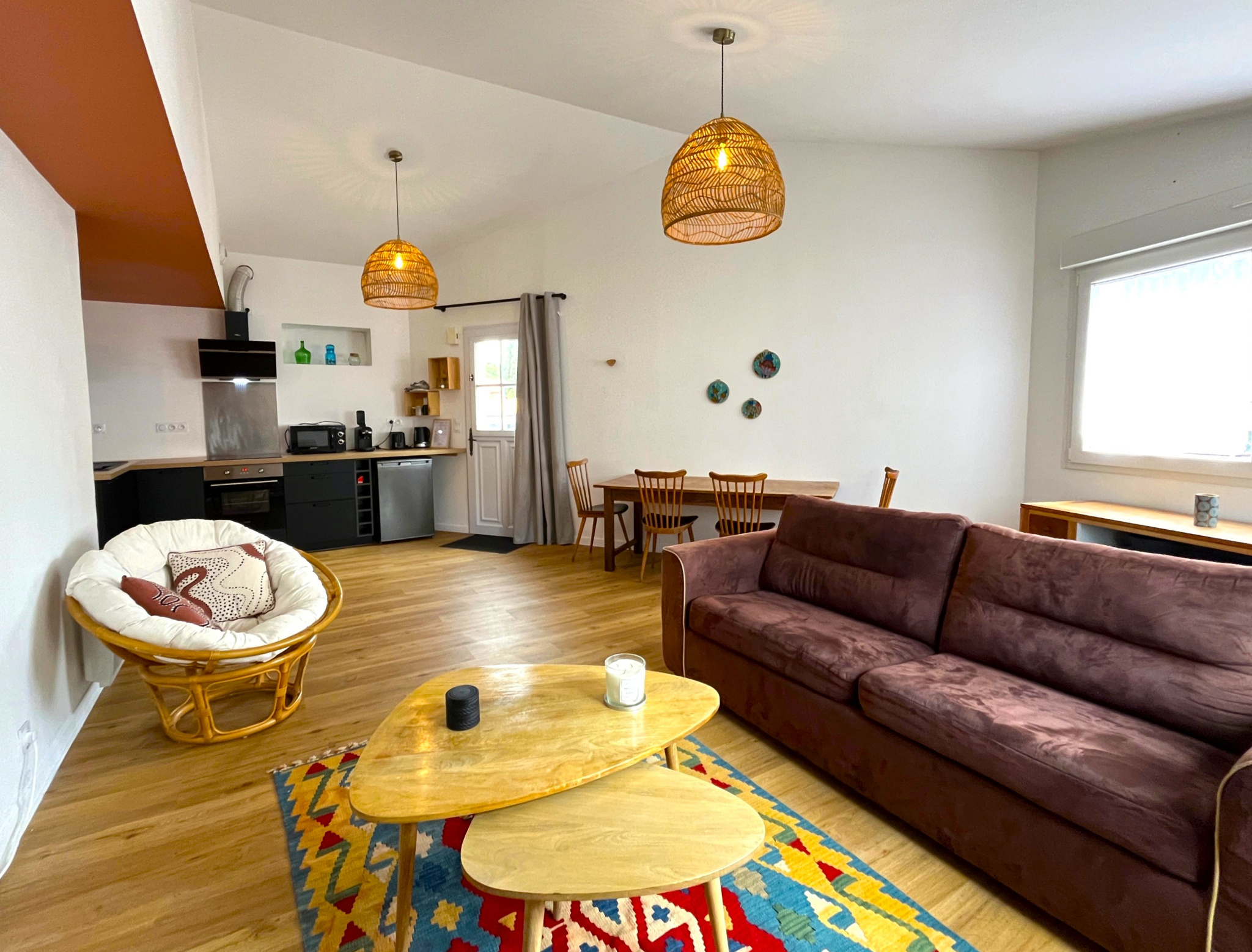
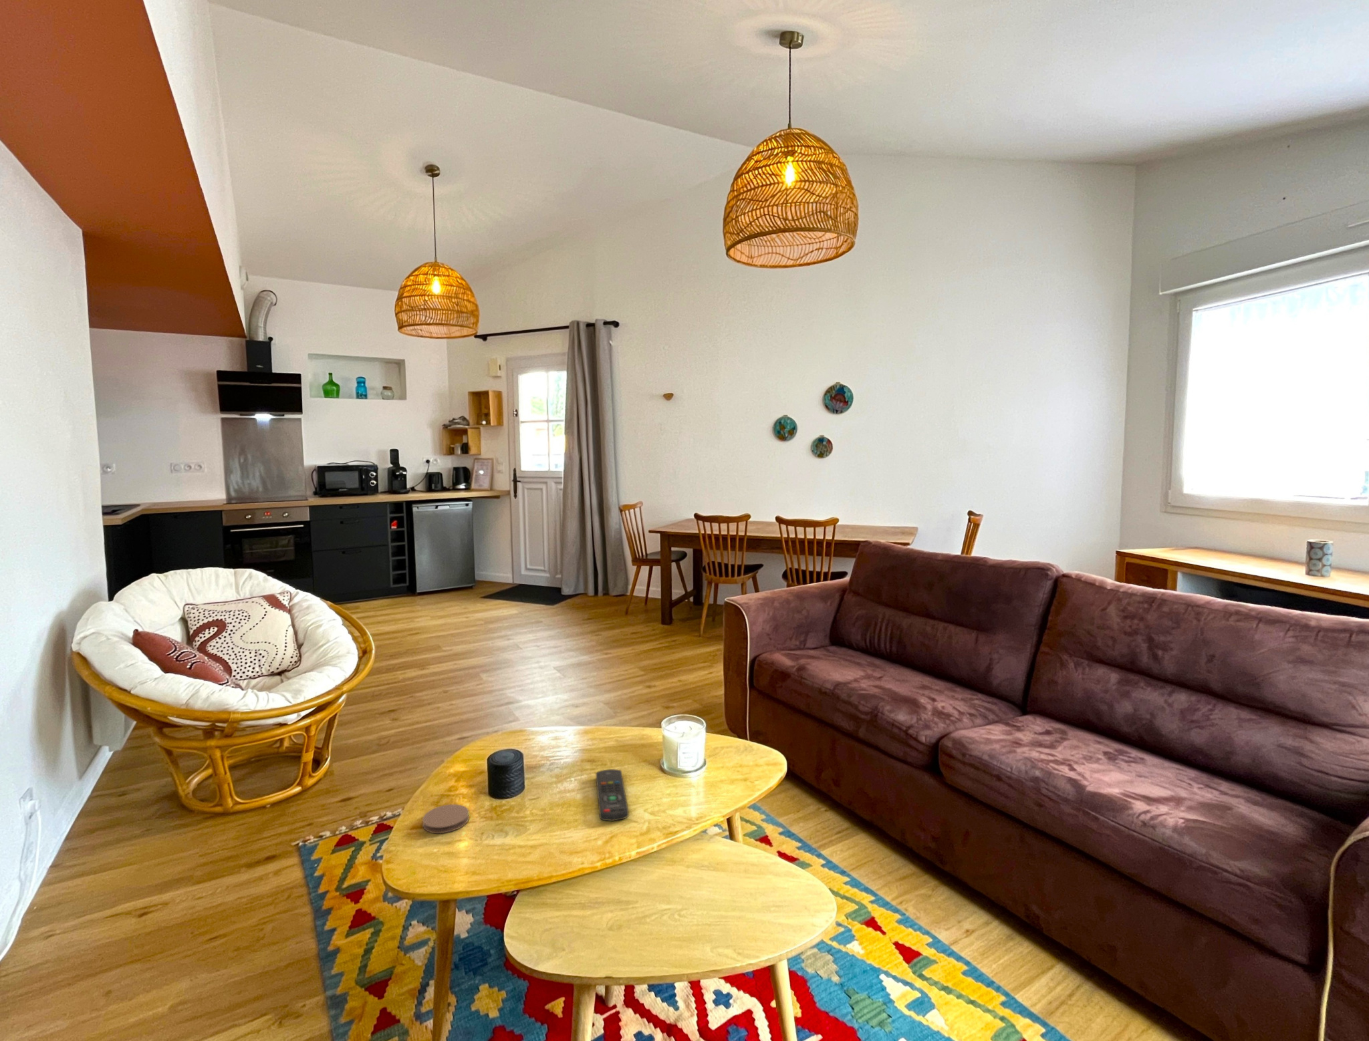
+ coaster [422,804,470,834]
+ remote control [596,769,629,822]
